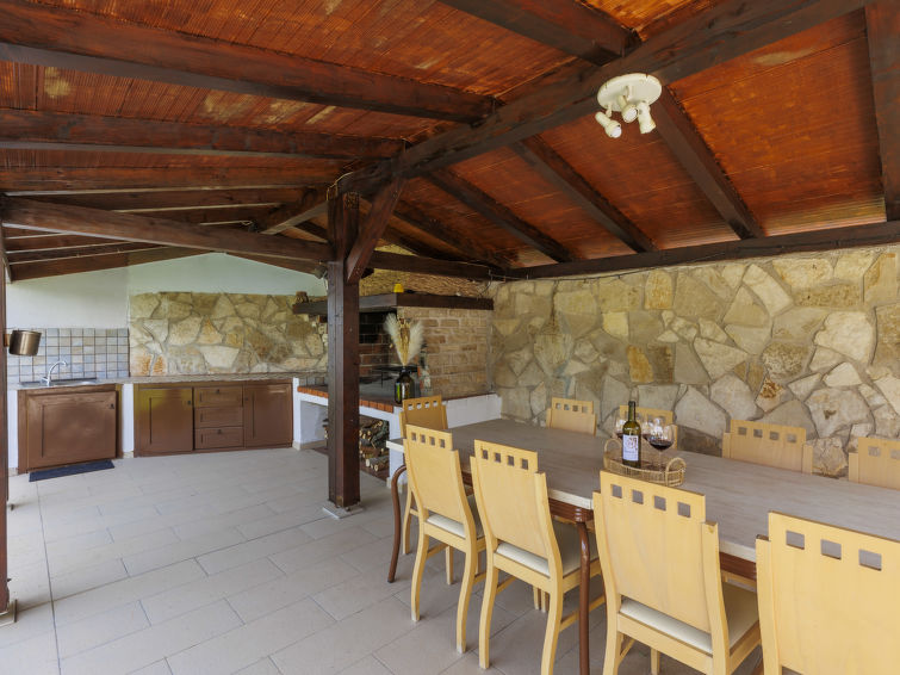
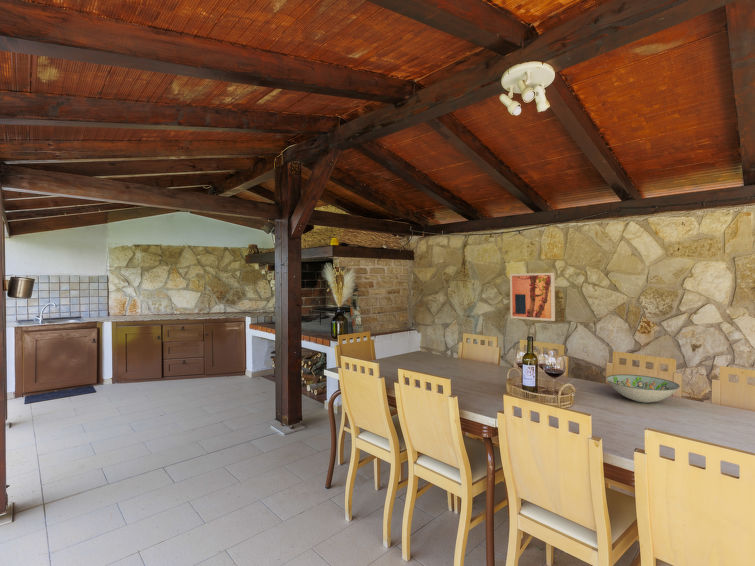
+ decorative bowl [605,374,681,404]
+ wall art [509,272,556,322]
